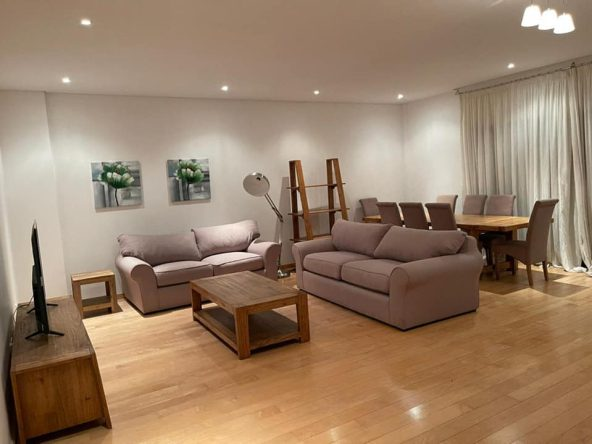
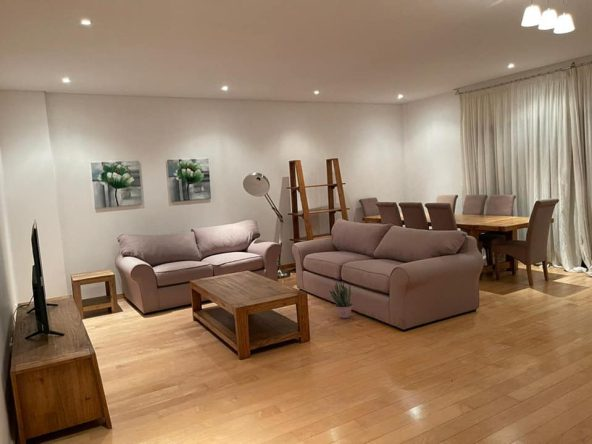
+ potted plant [328,280,354,319]
